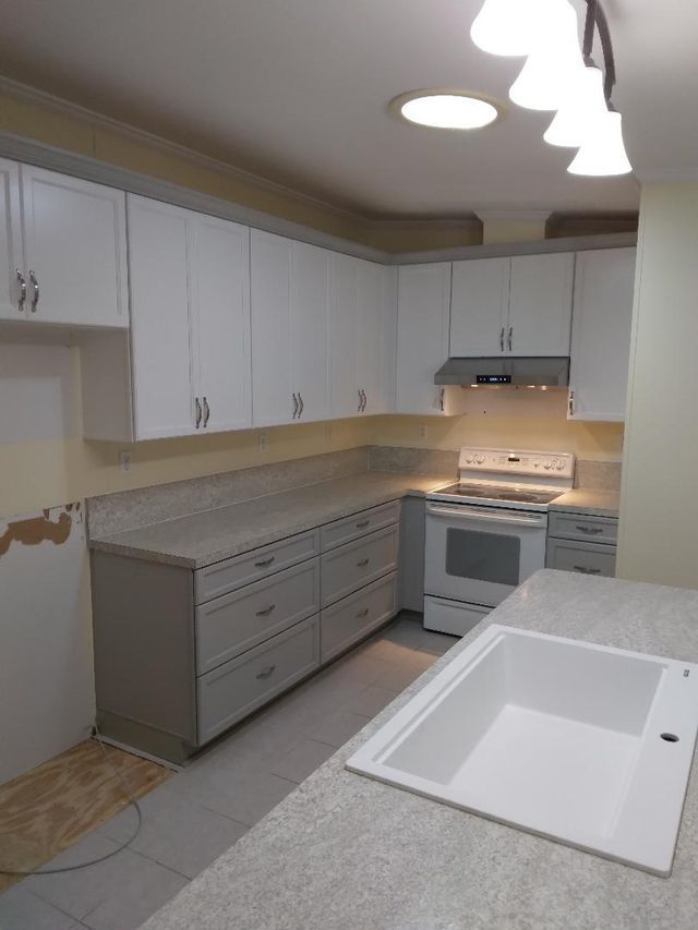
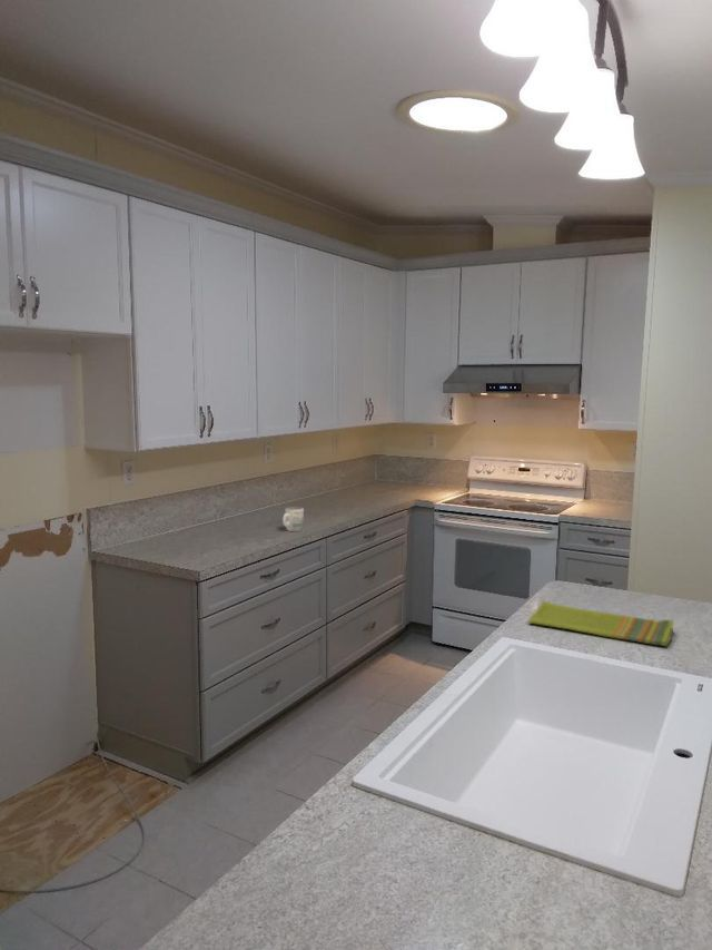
+ dish towel [527,599,674,647]
+ mug [281,506,305,532]
